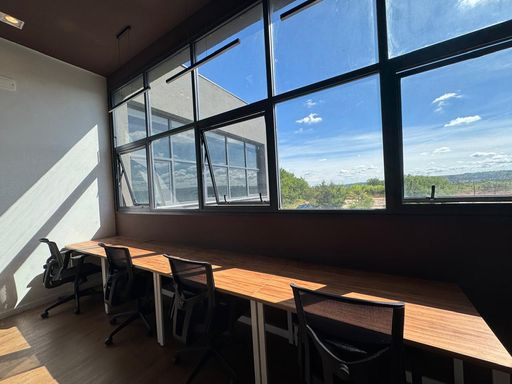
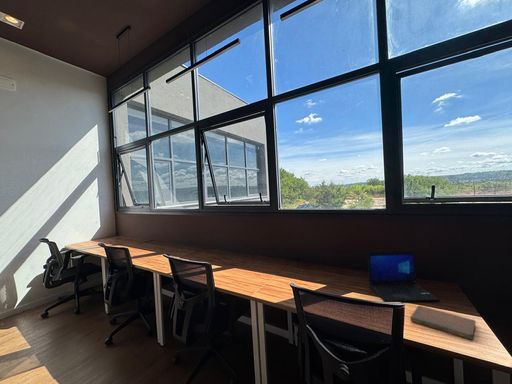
+ laptop [367,250,441,303]
+ notebook [409,305,477,341]
